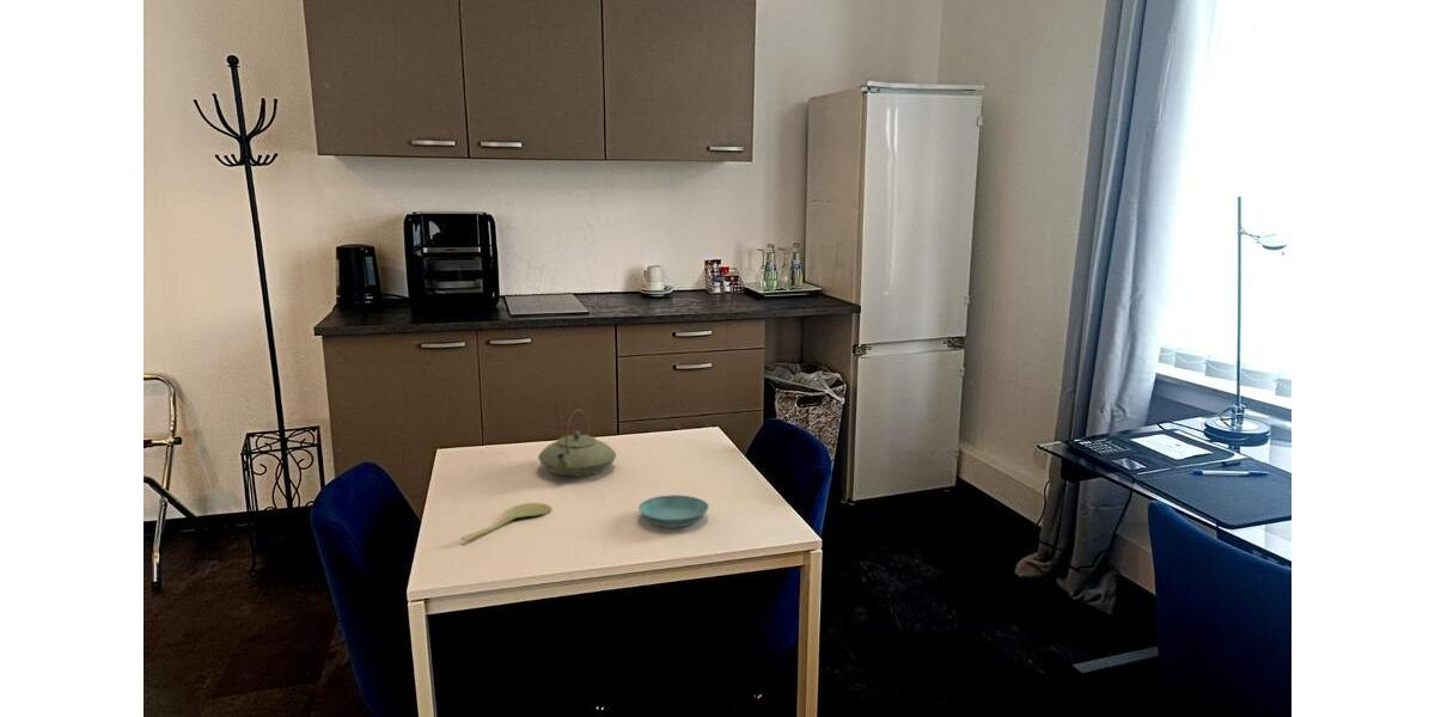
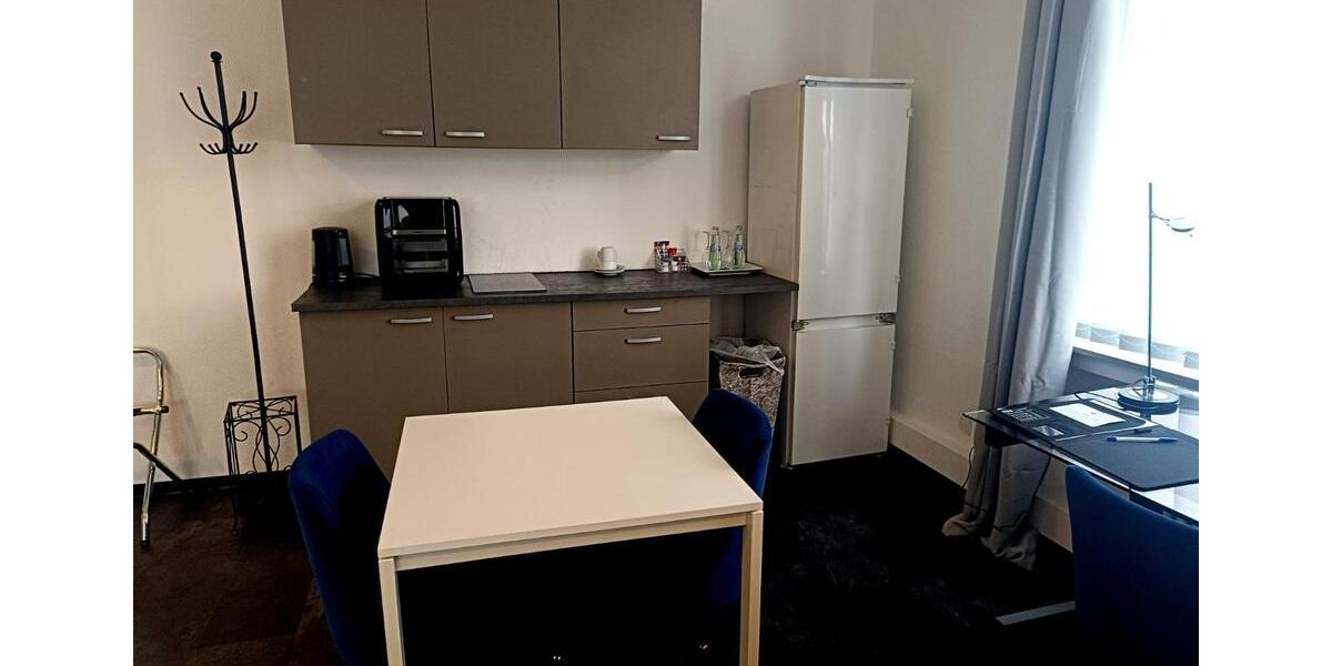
- teapot [537,407,617,477]
- saucer [637,494,710,528]
- spoon [460,502,552,541]
